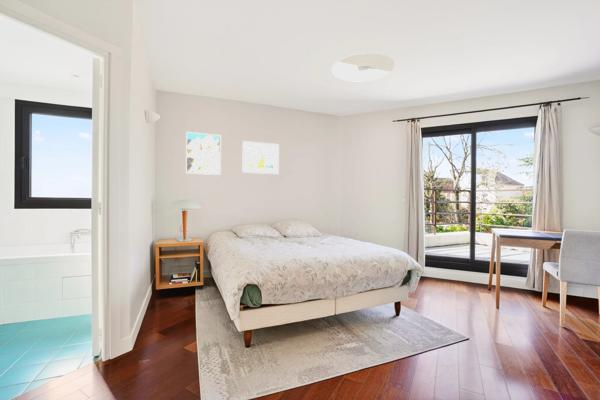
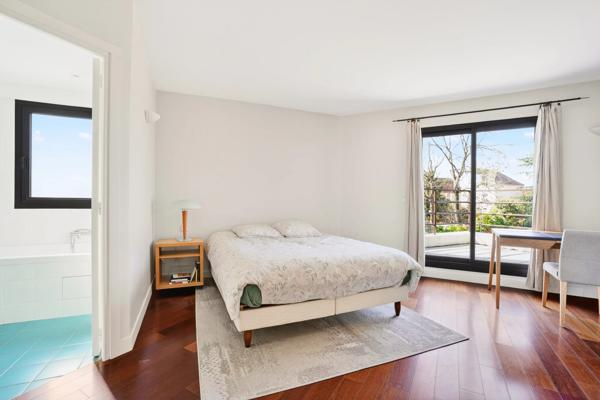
- ceiling light [331,52,395,82]
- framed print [185,131,222,176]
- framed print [241,140,280,175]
